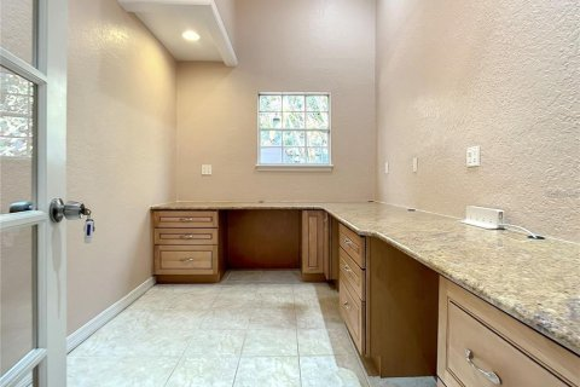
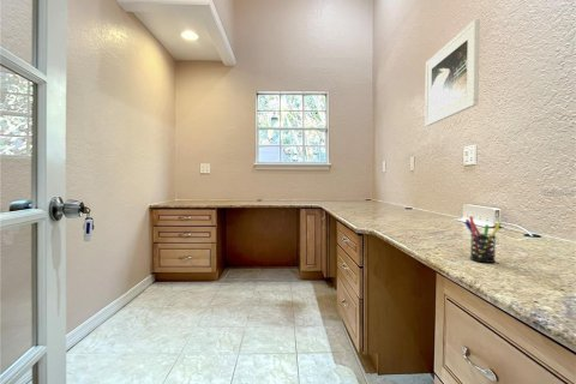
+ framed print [424,18,481,127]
+ pen holder [464,215,503,264]
